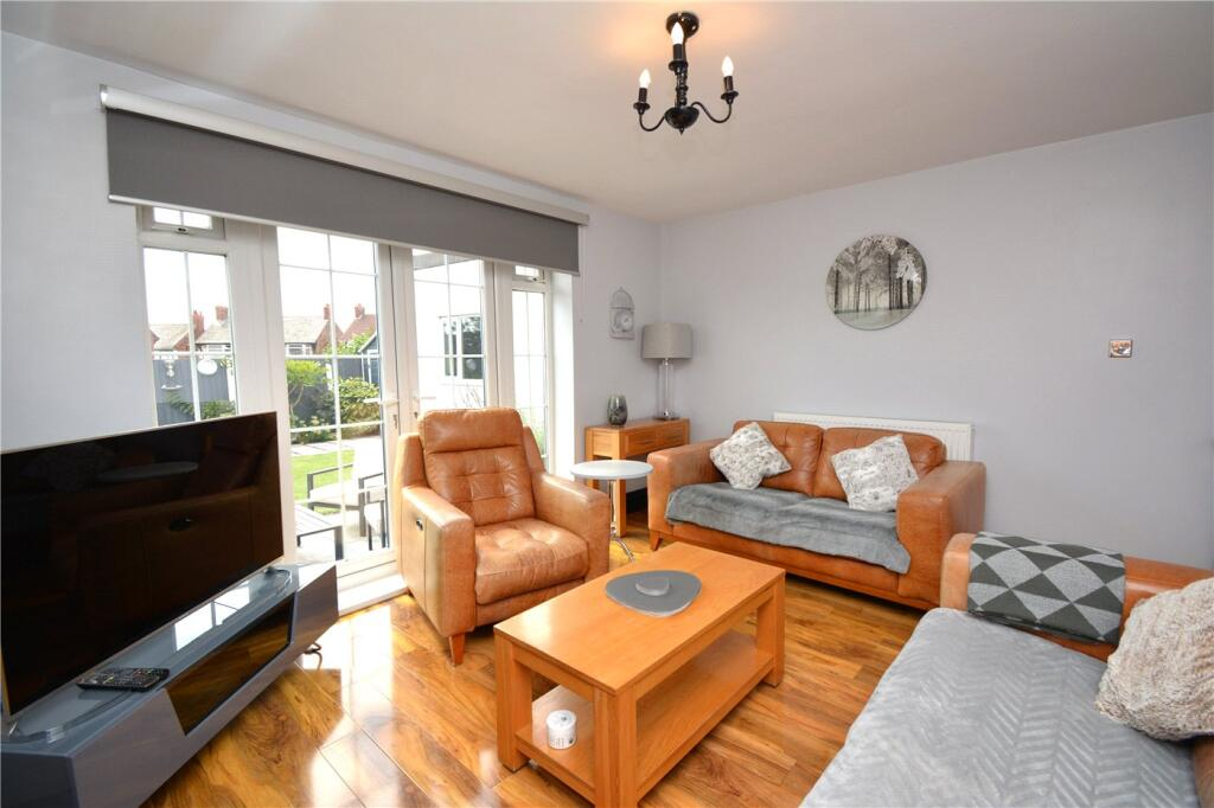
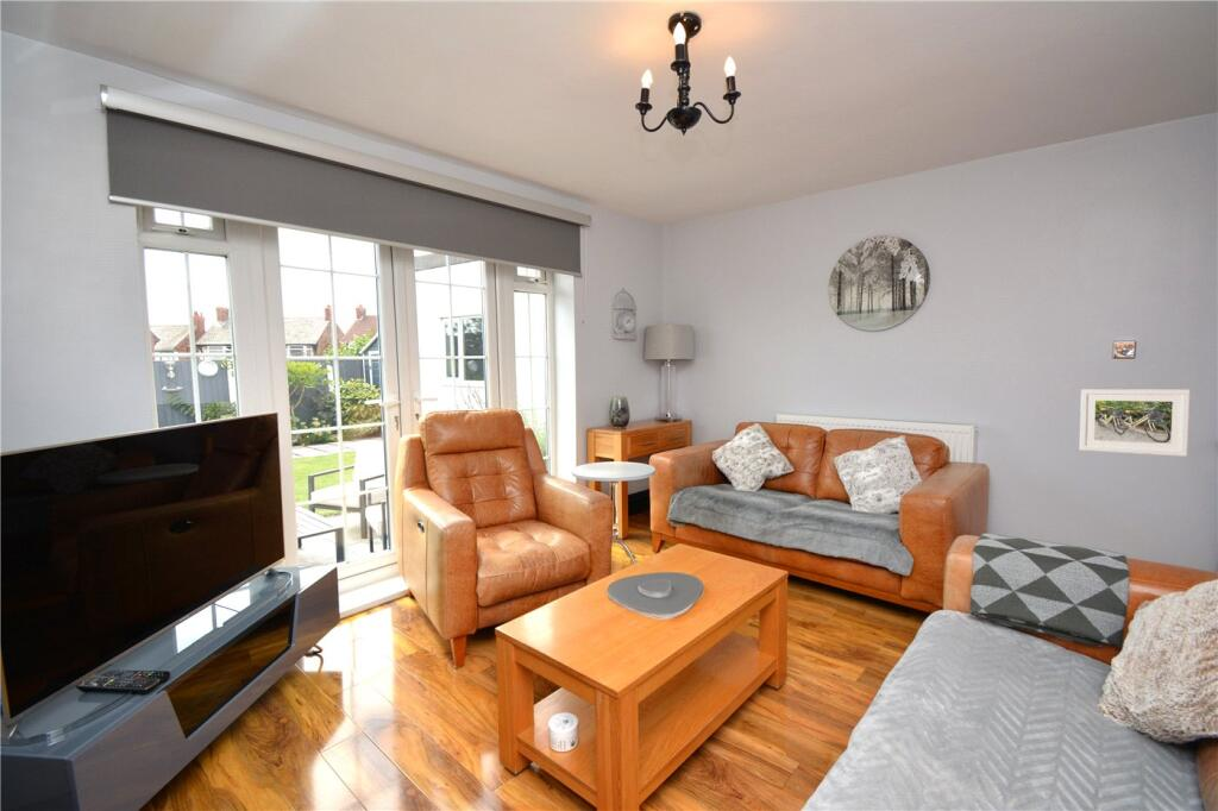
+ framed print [1079,388,1192,458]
